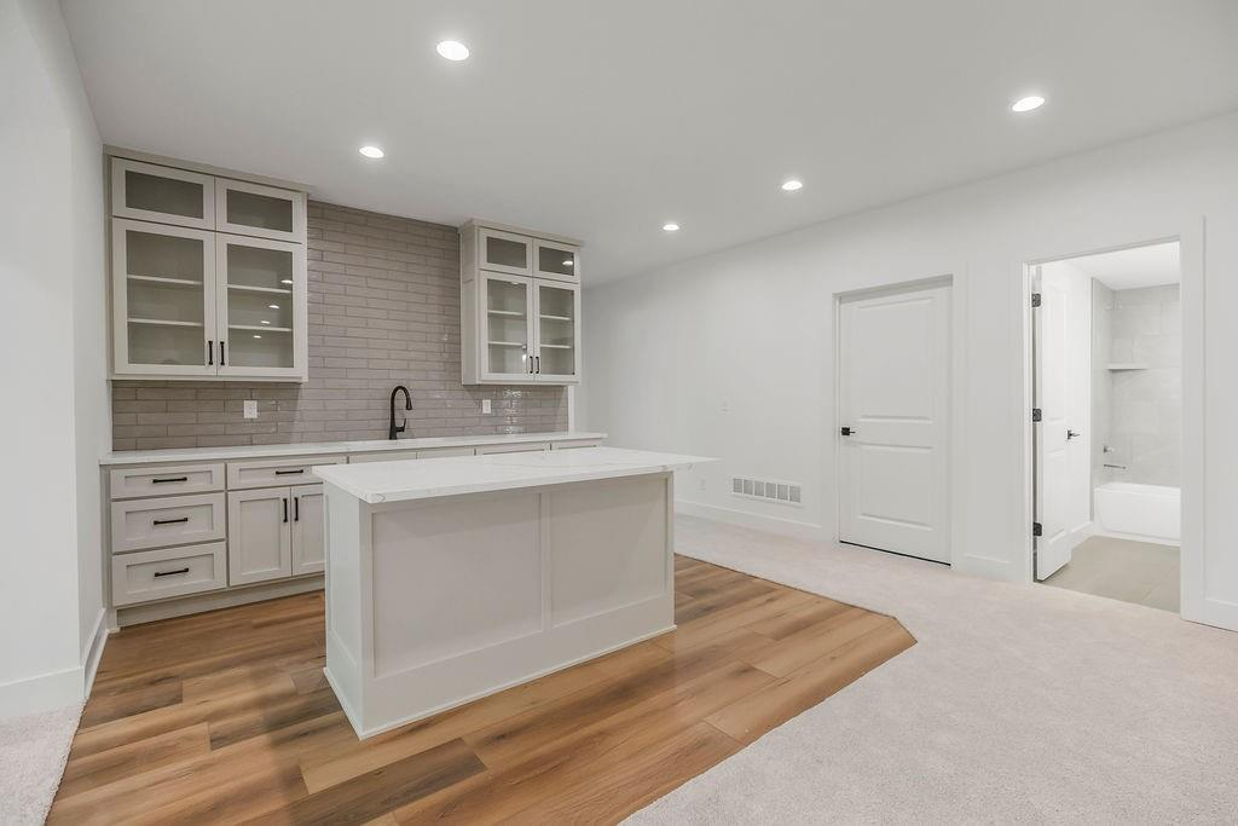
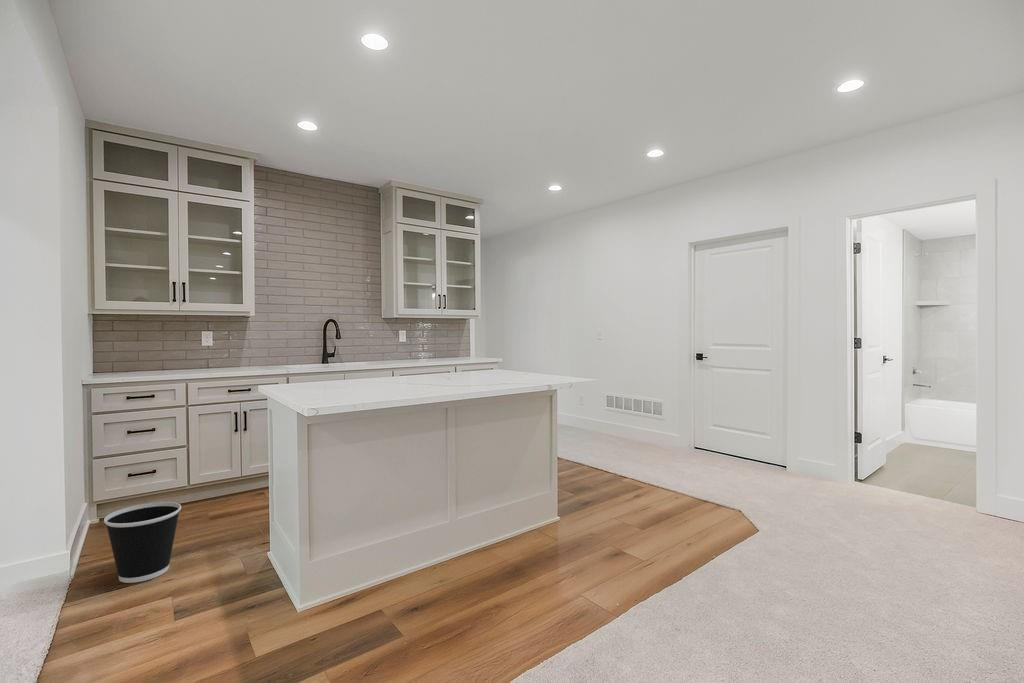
+ wastebasket [103,501,182,584]
